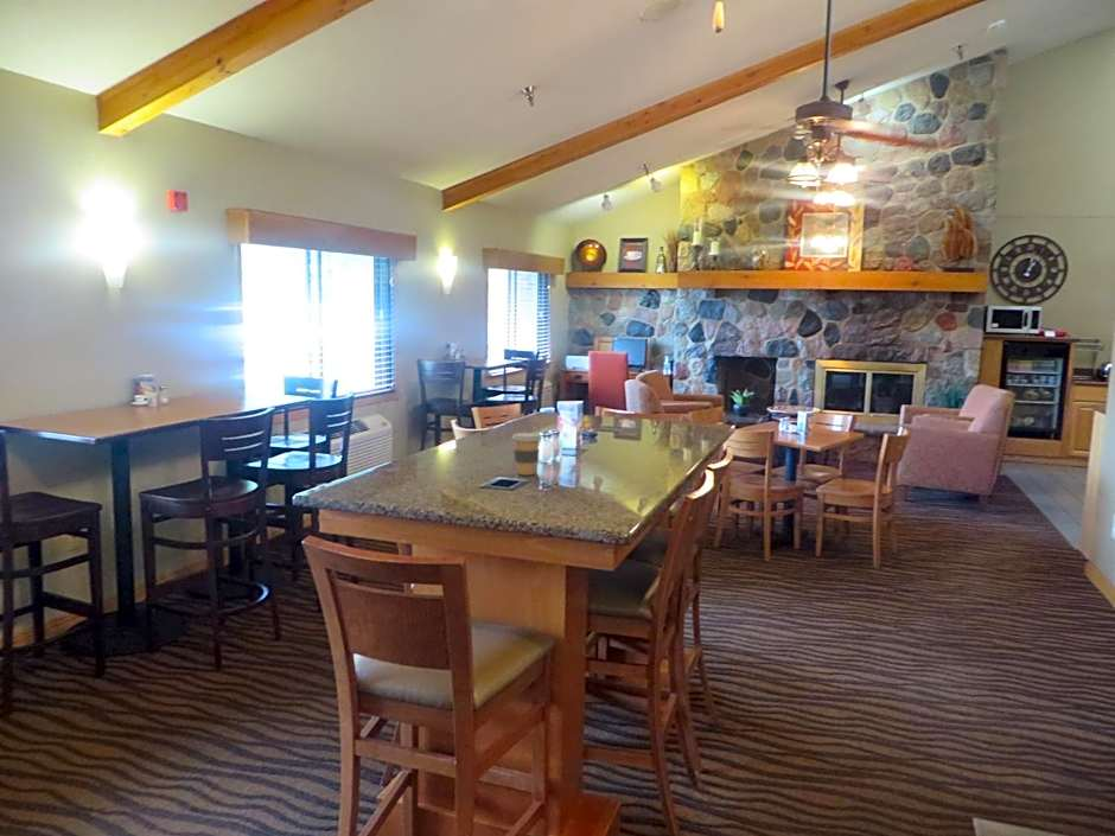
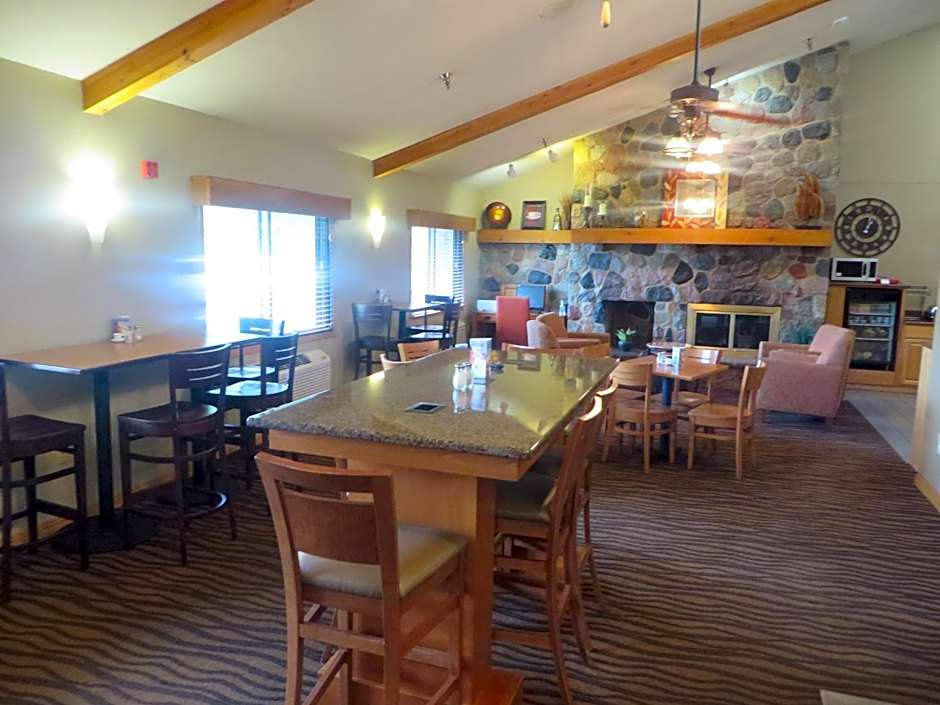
- coffee cup [511,432,542,476]
